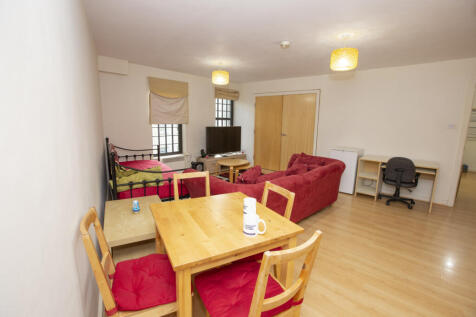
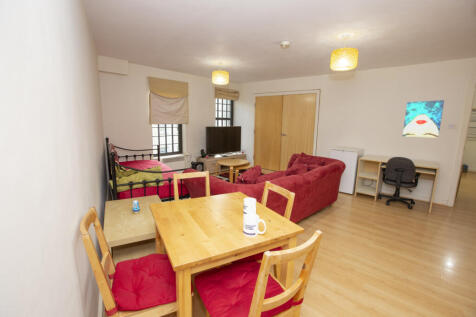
+ wall art [402,99,445,139]
